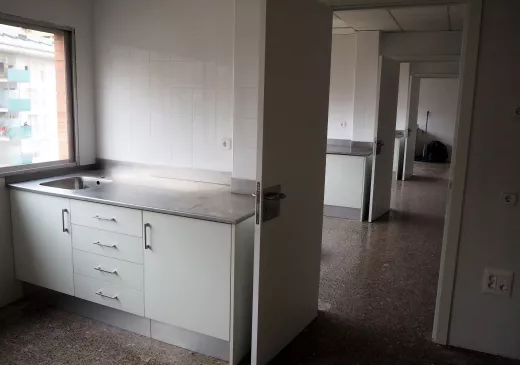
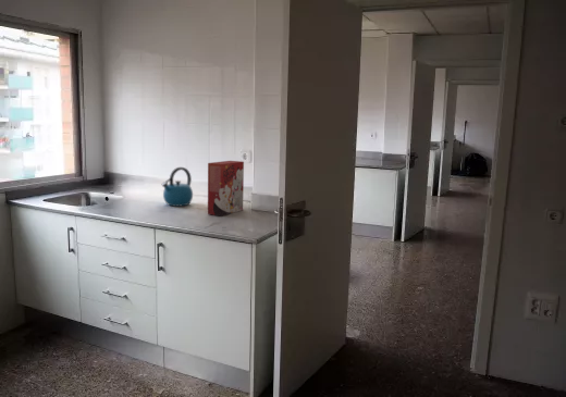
+ cereal box [207,160,245,218]
+ kettle [161,166,194,207]
